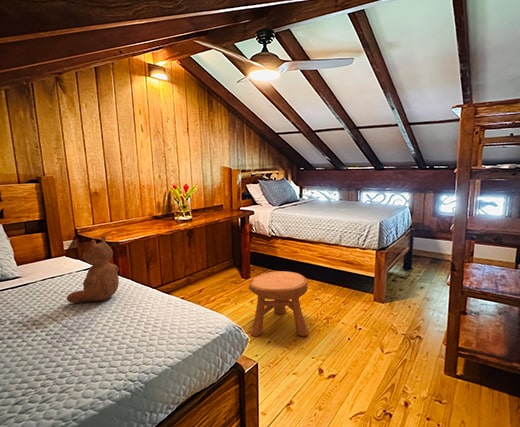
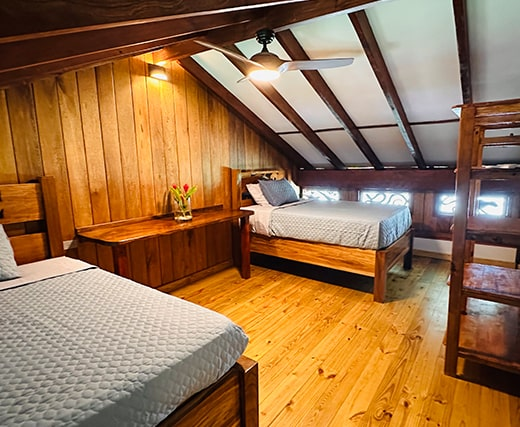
- stool [248,270,310,337]
- teddy bear [66,235,120,304]
